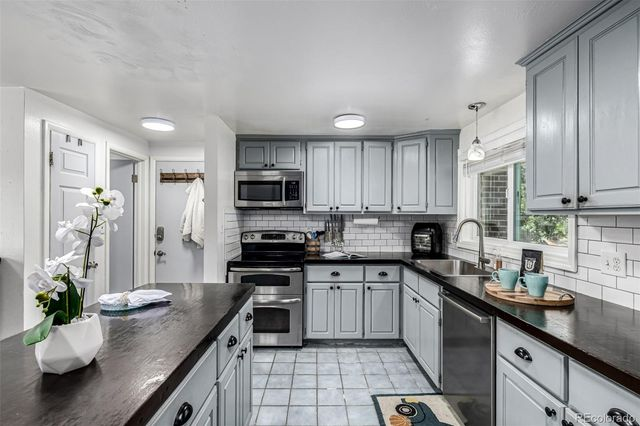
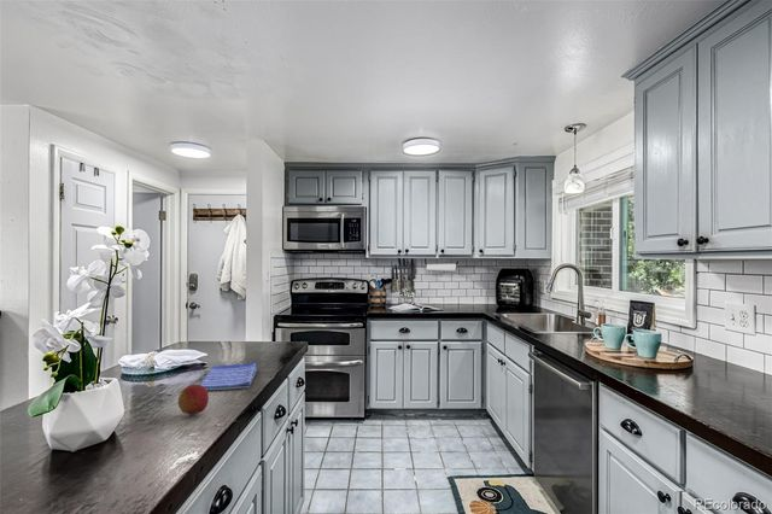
+ dish towel [199,361,258,392]
+ apple [177,384,210,415]
